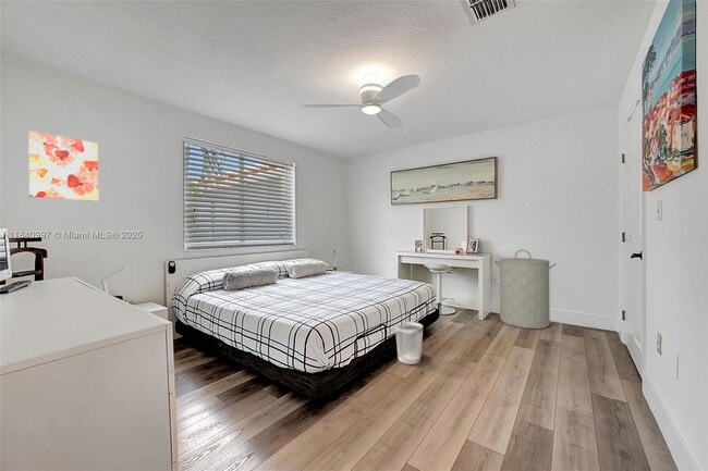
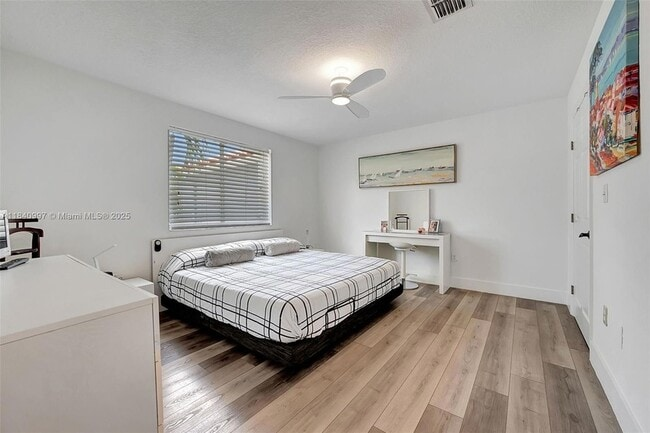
- wastebasket [394,321,424,365]
- laundry hamper [493,249,557,330]
- wall art [27,129,99,202]
